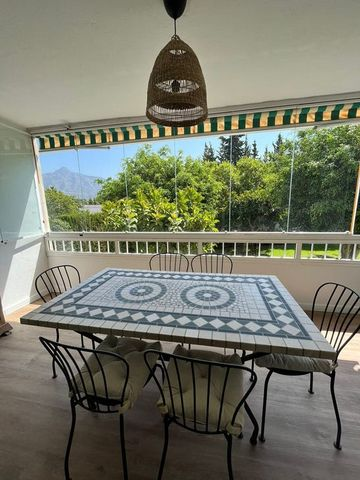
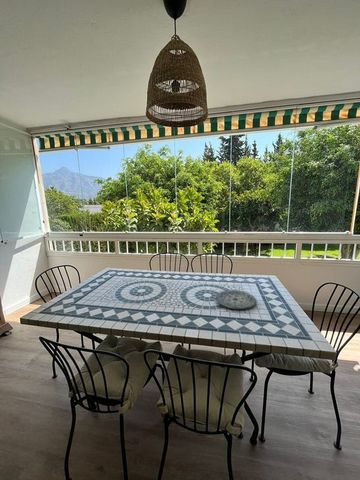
+ plate [215,289,257,310]
